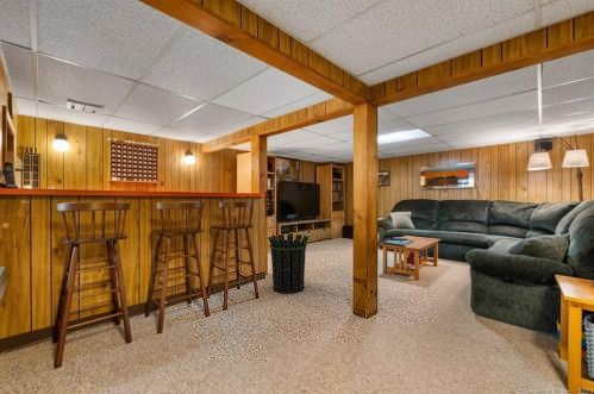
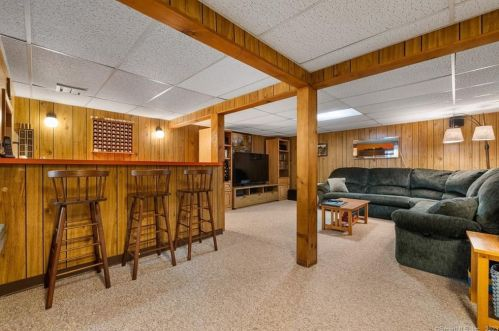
- waste bin [267,233,309,295]
